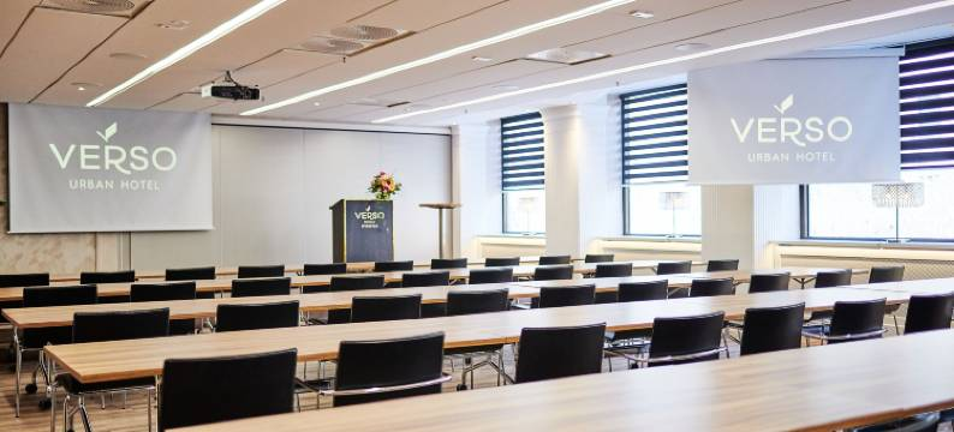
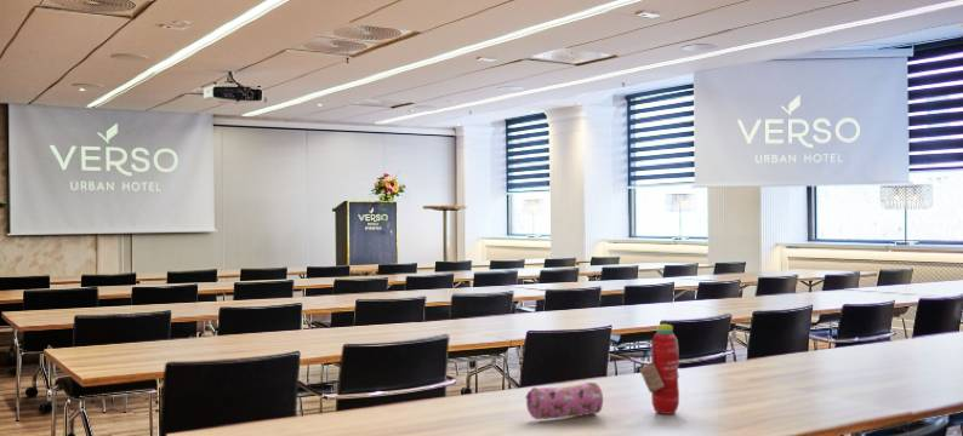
+ pencil case [524,382,604,420]
+ water bottle [638,323,680,415]
